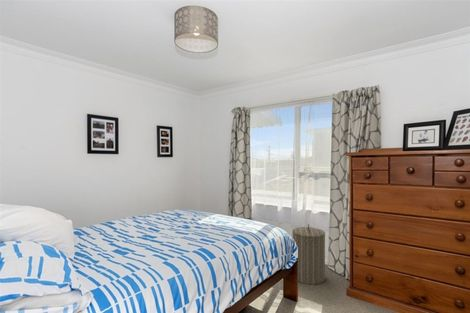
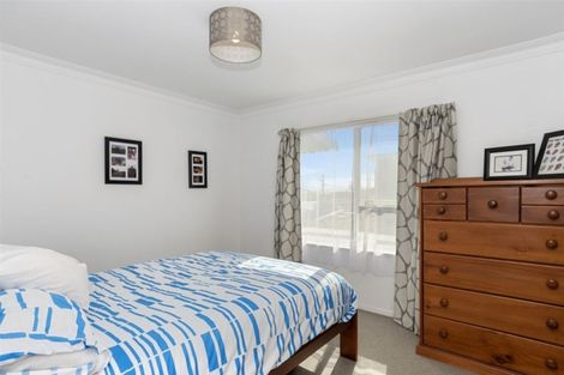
- laundry hamper [291,223,326,285]
